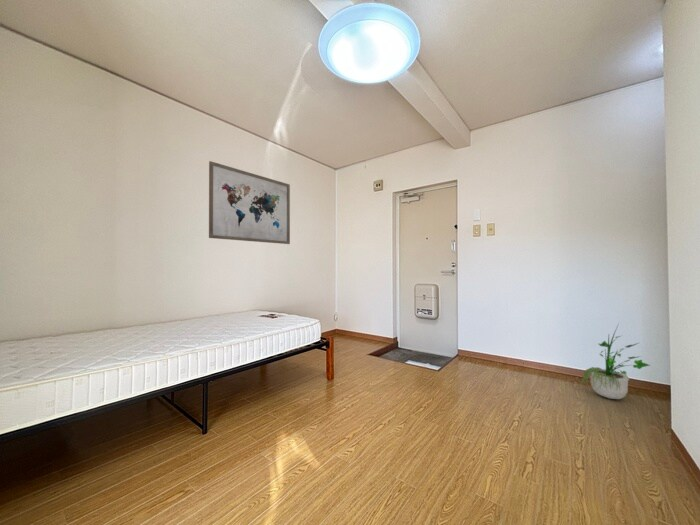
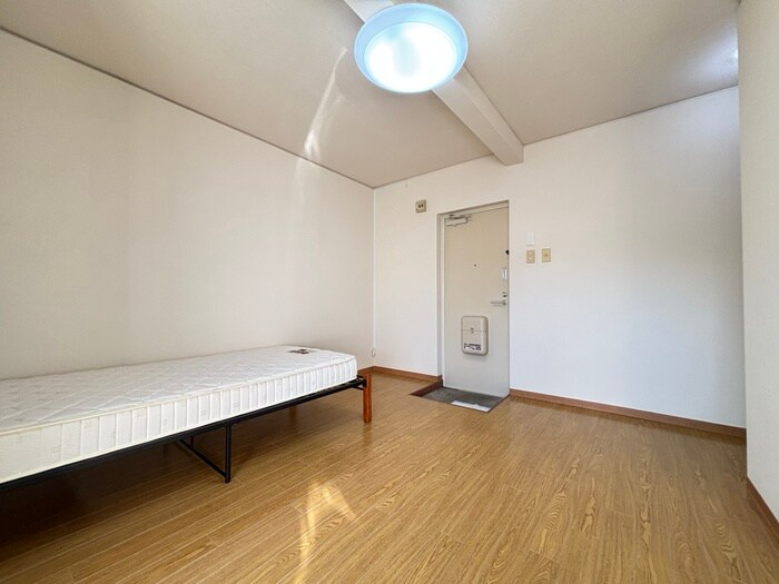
- potted plant [581,323,652,400]
- wall art [208,160,291,245]
